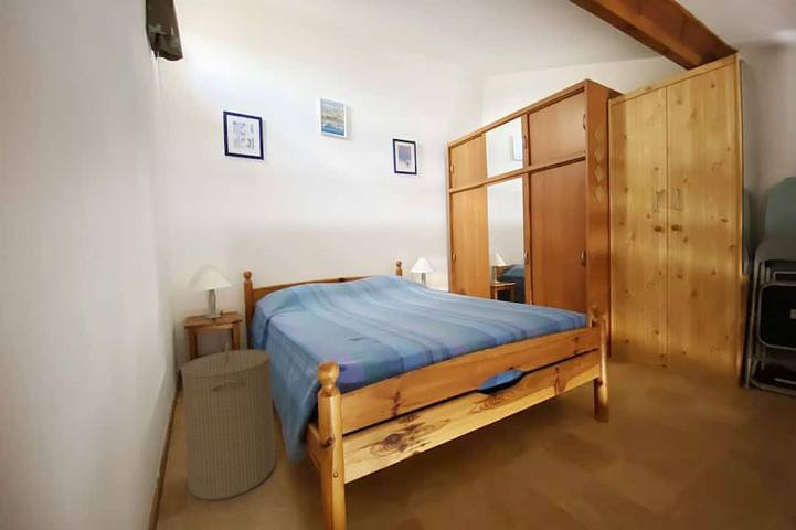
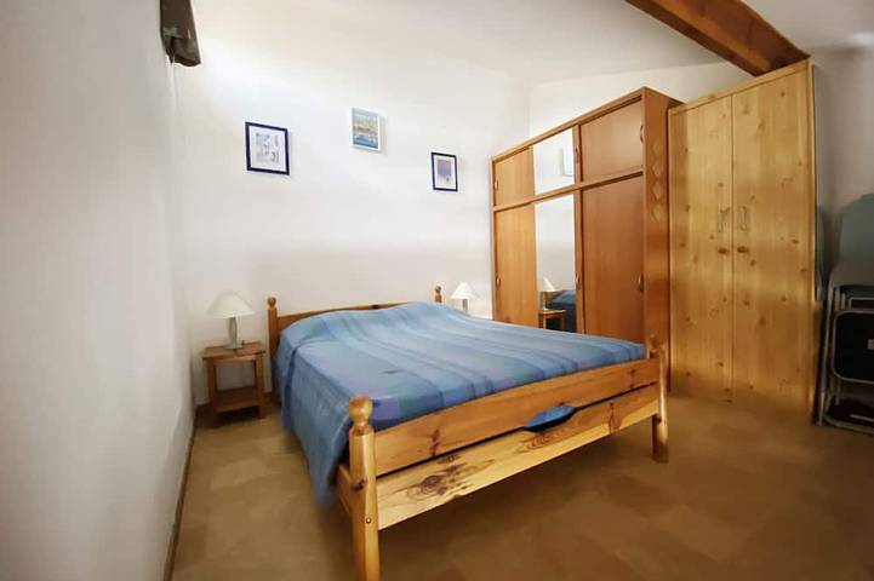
- laundry hamper [180,341,276,501]
